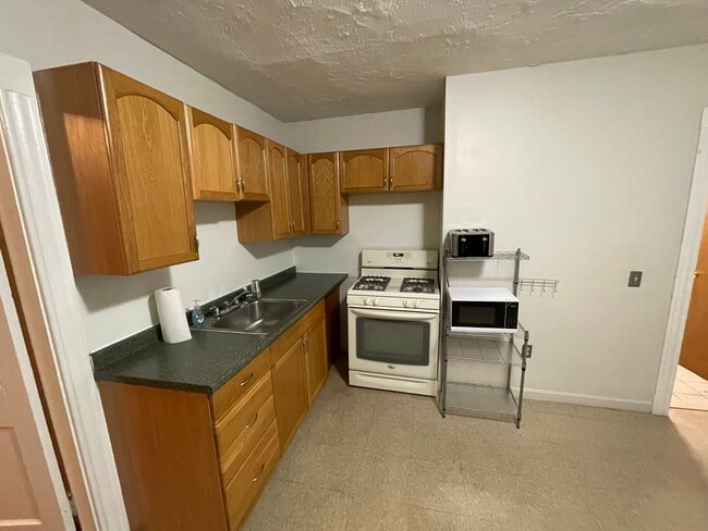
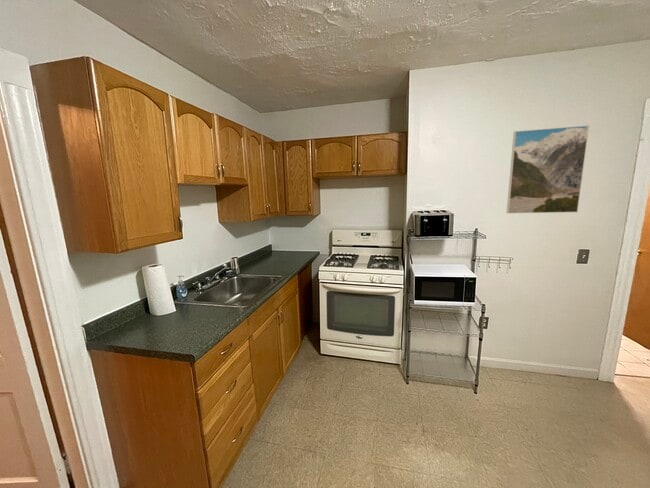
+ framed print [506,124,590,214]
